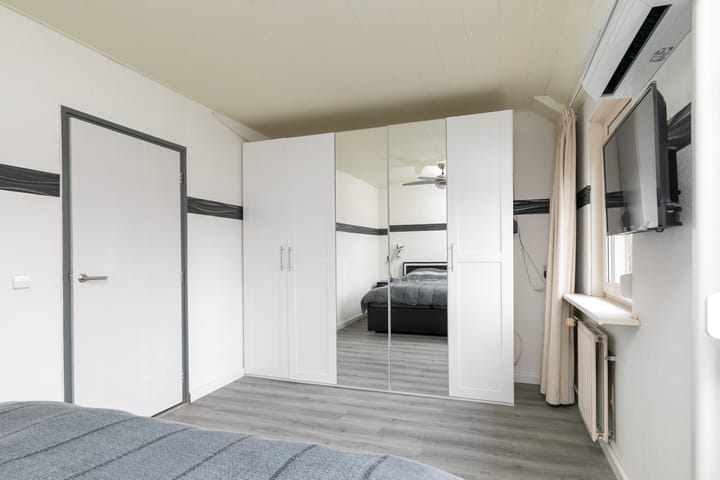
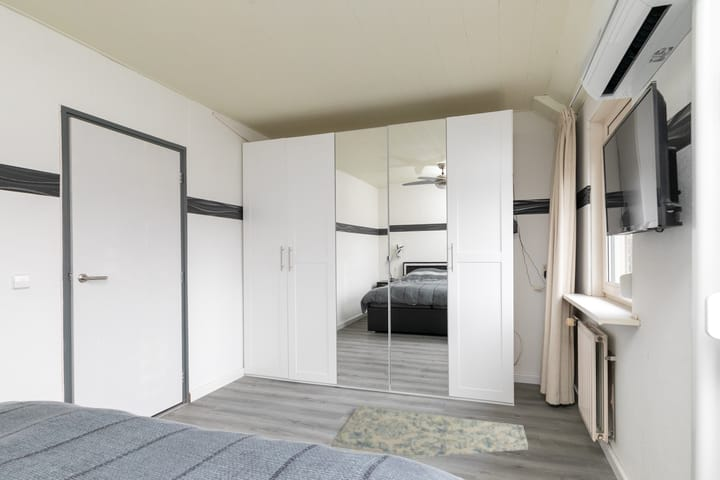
+ rug [330,404,529,458]
